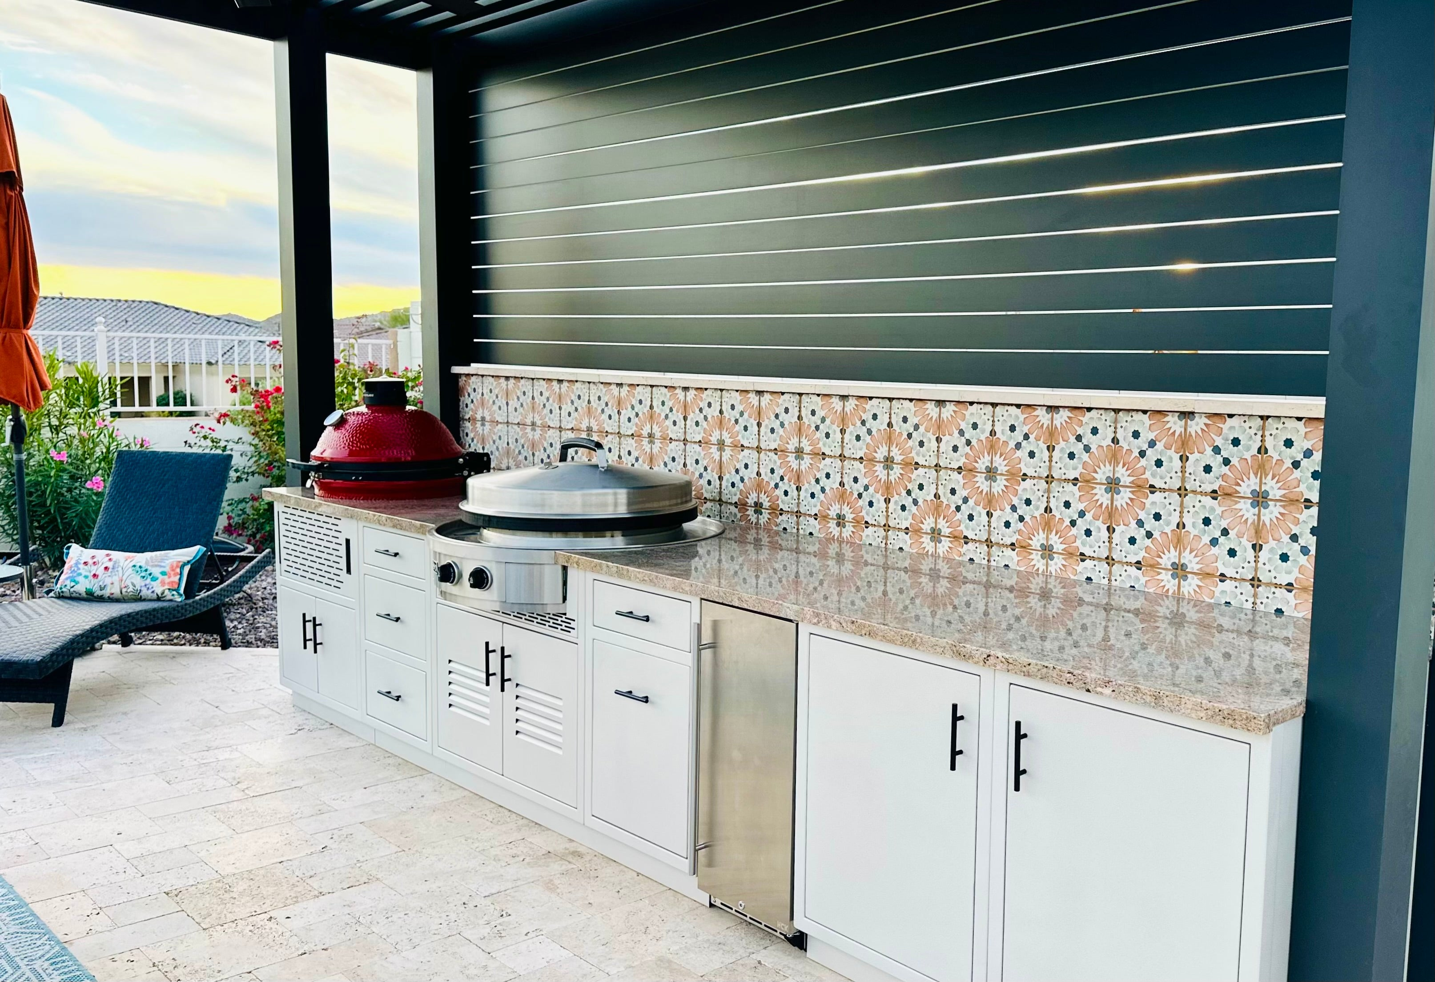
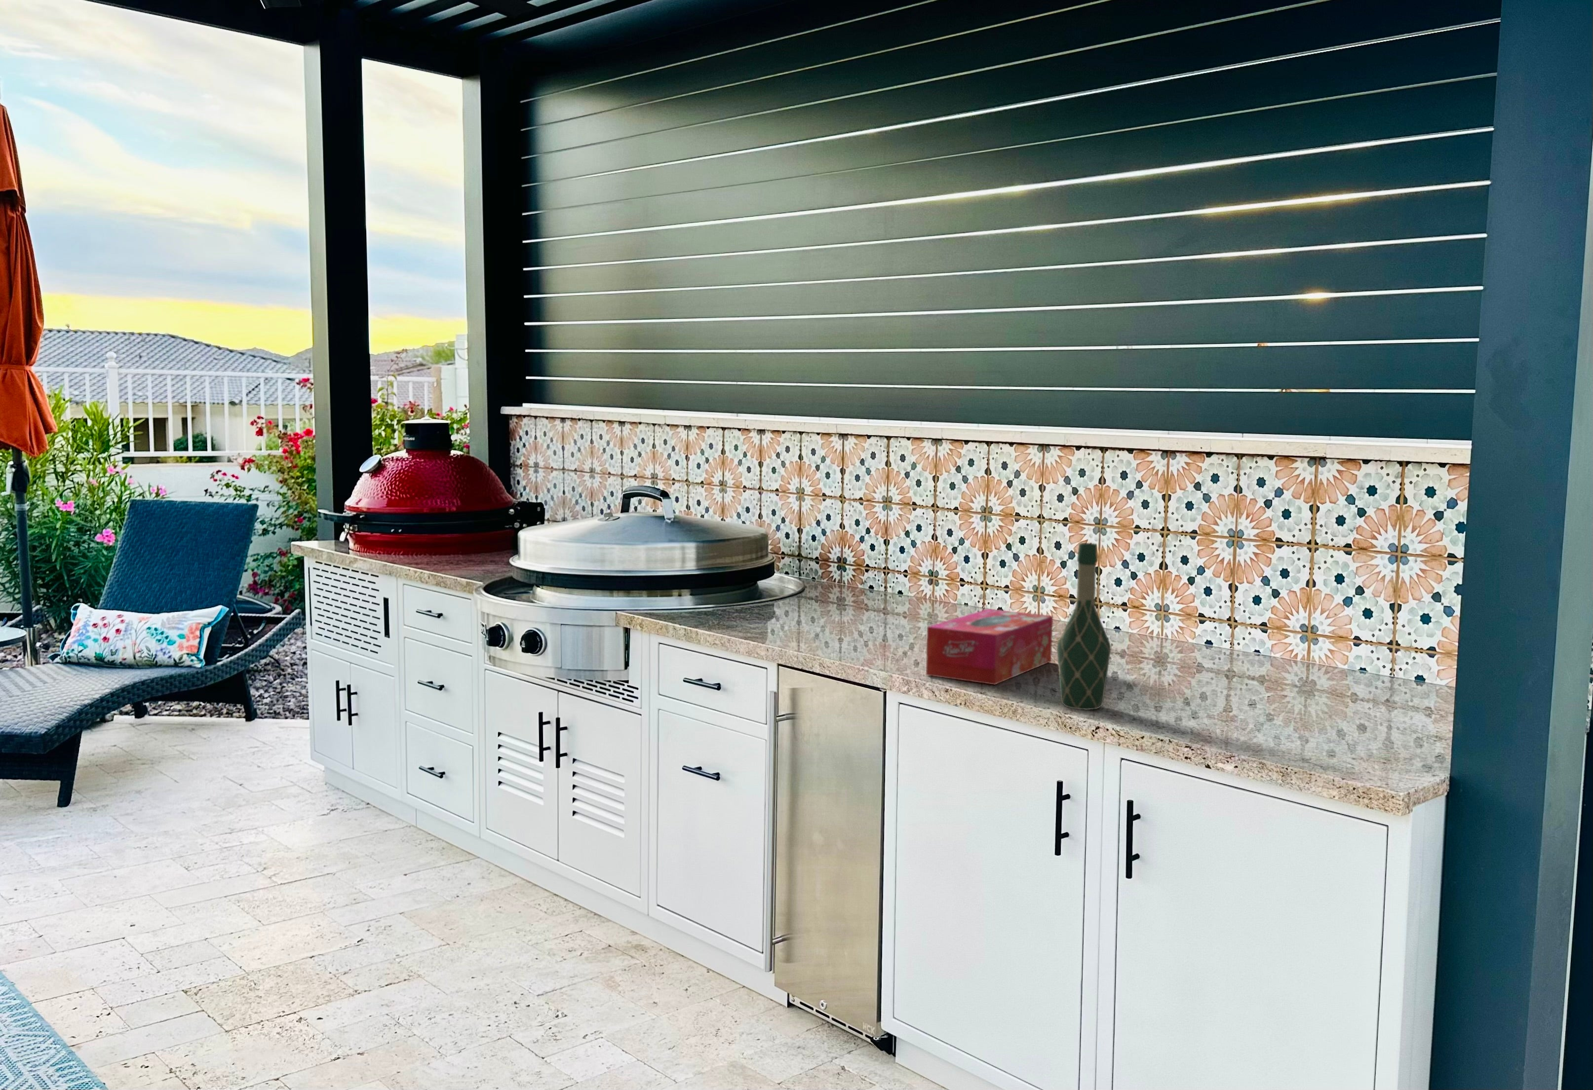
+ wine bottle [1057,542,1111,710]
+ tissue box [926,609,1053,686]
